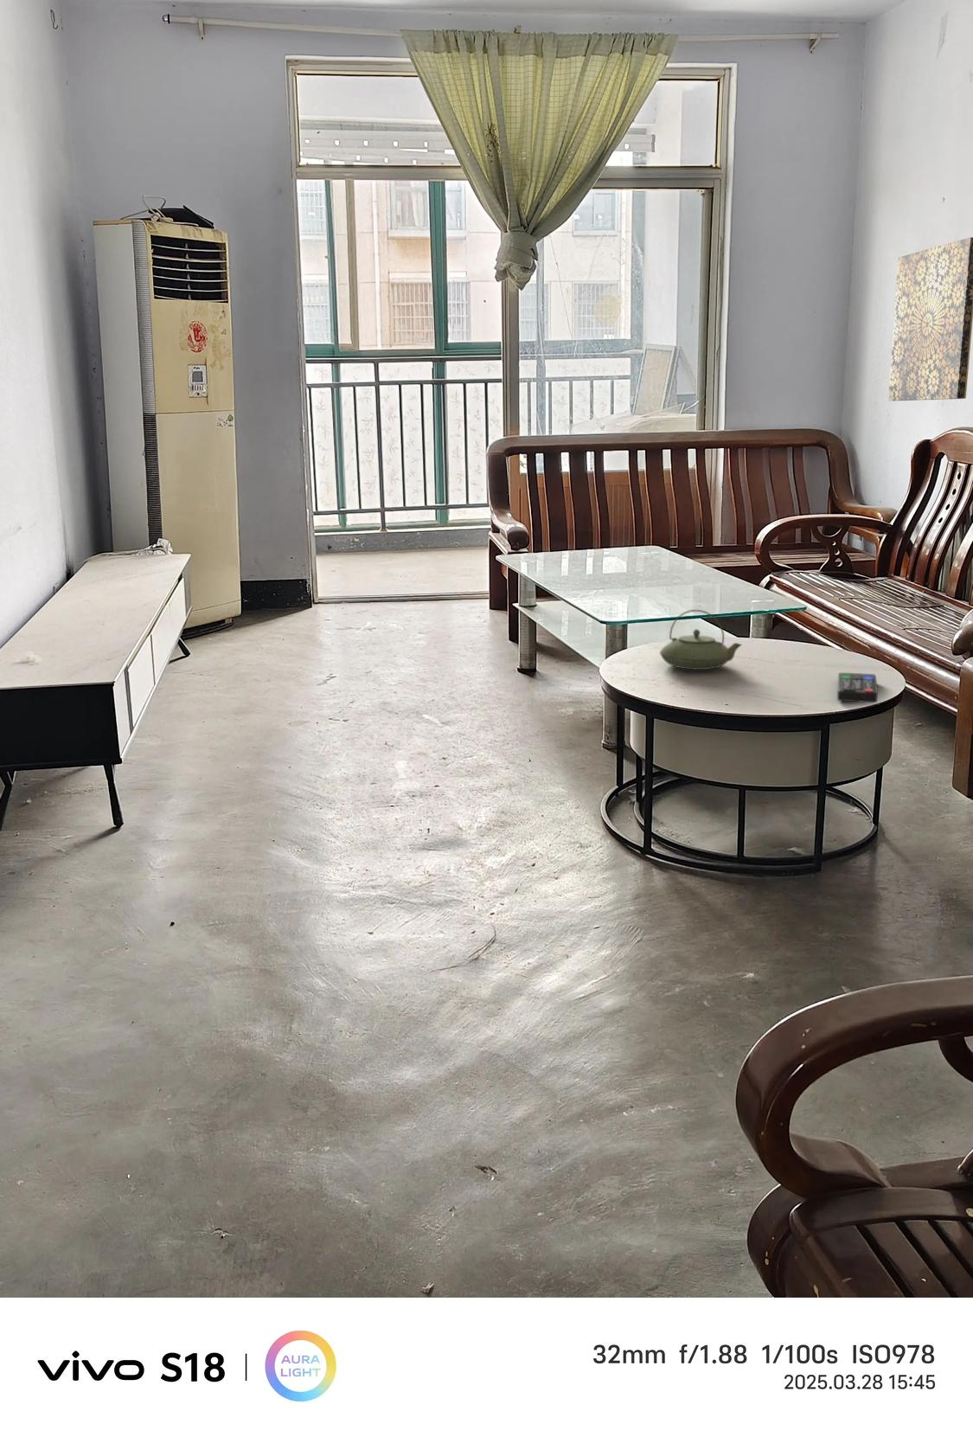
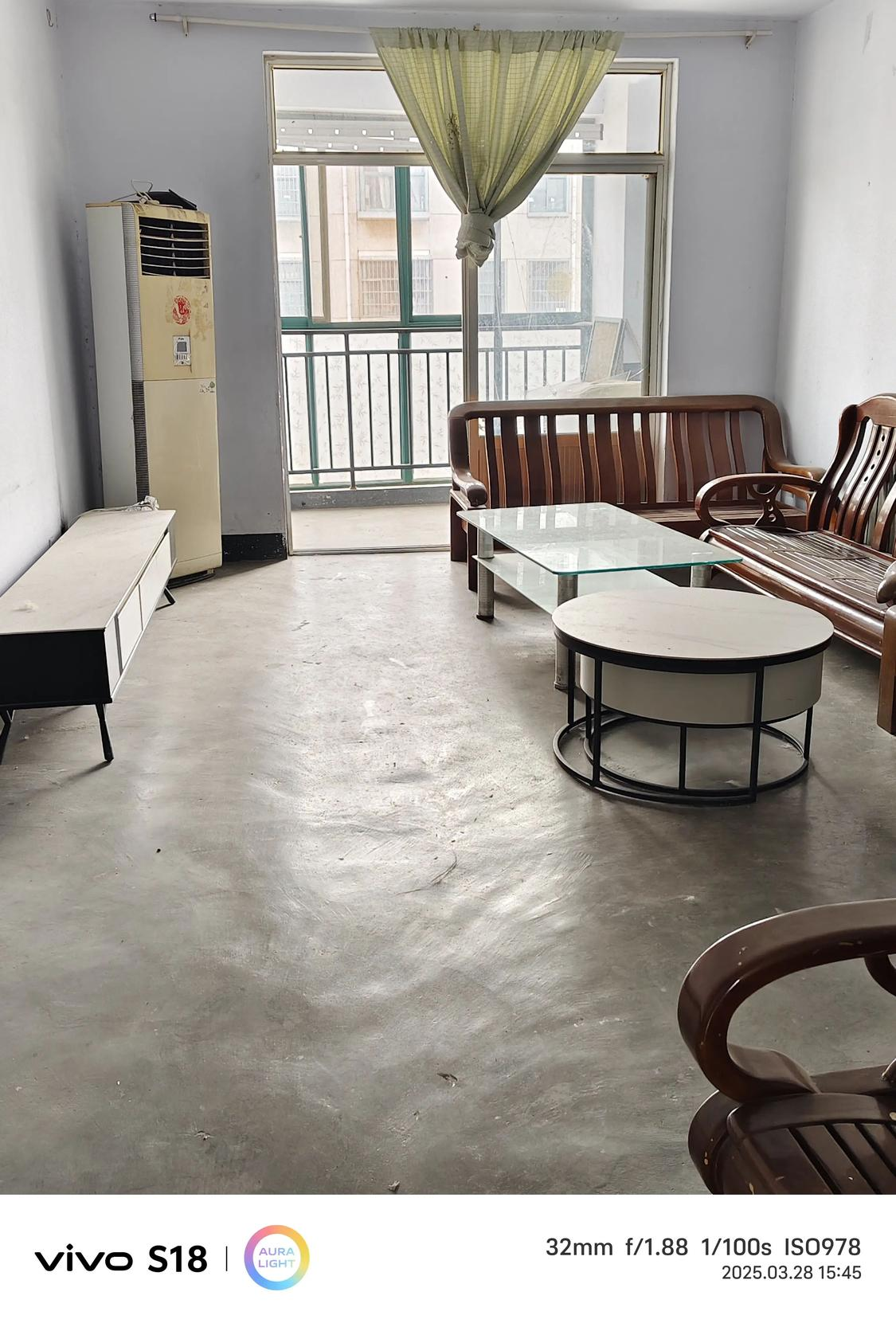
- teapot [659,609,743,670]
- wall art [887,236,973,402]
- remote control [836,672,879,704]
